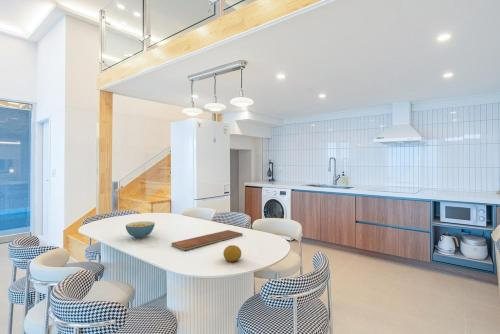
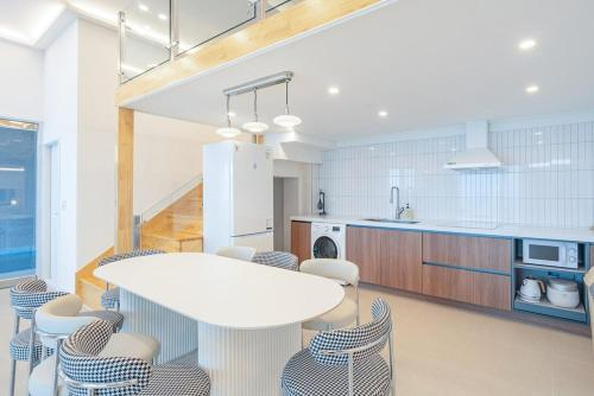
- fruit [222,244,242,263]
- cereal bowl [125,220,156,239]
- chopping board [170,229,244,251]
